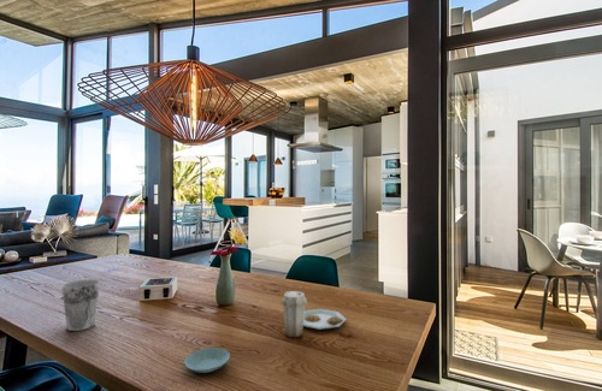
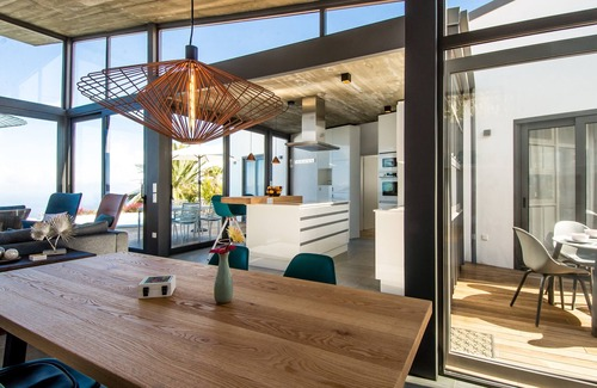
- plate [279,290,348,338]
- cup [60,278,101,332]
- saucer [183,346,231,374]
